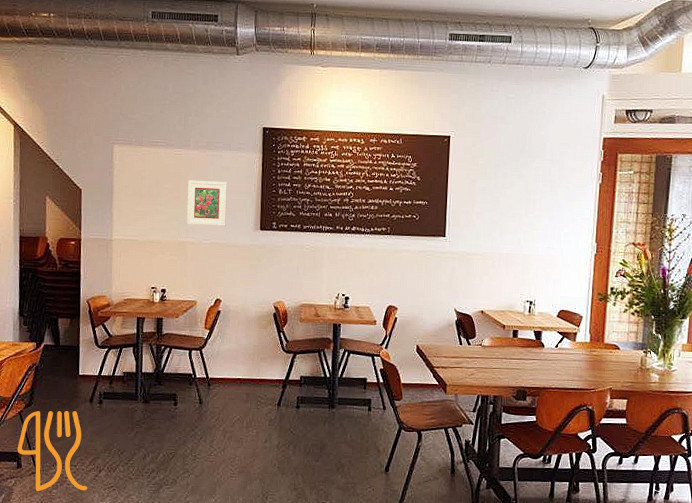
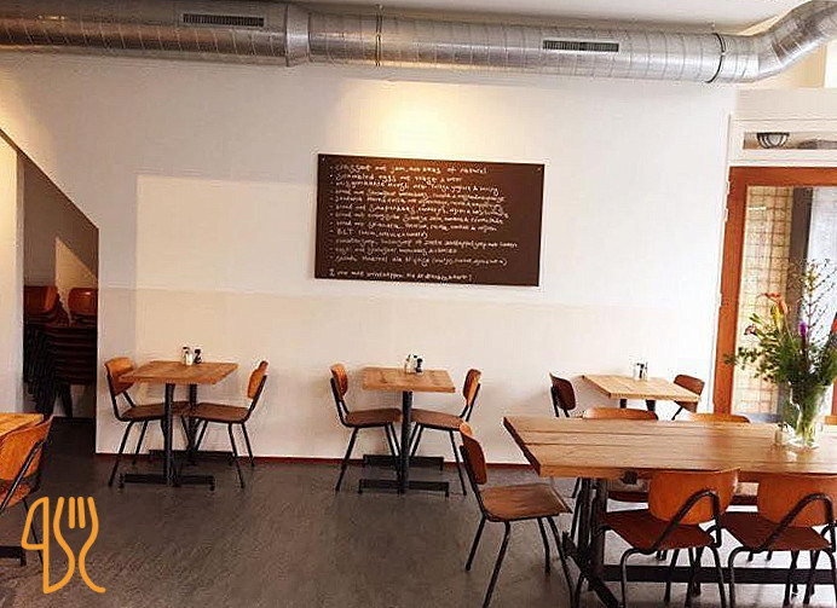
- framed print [186,179,228,227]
